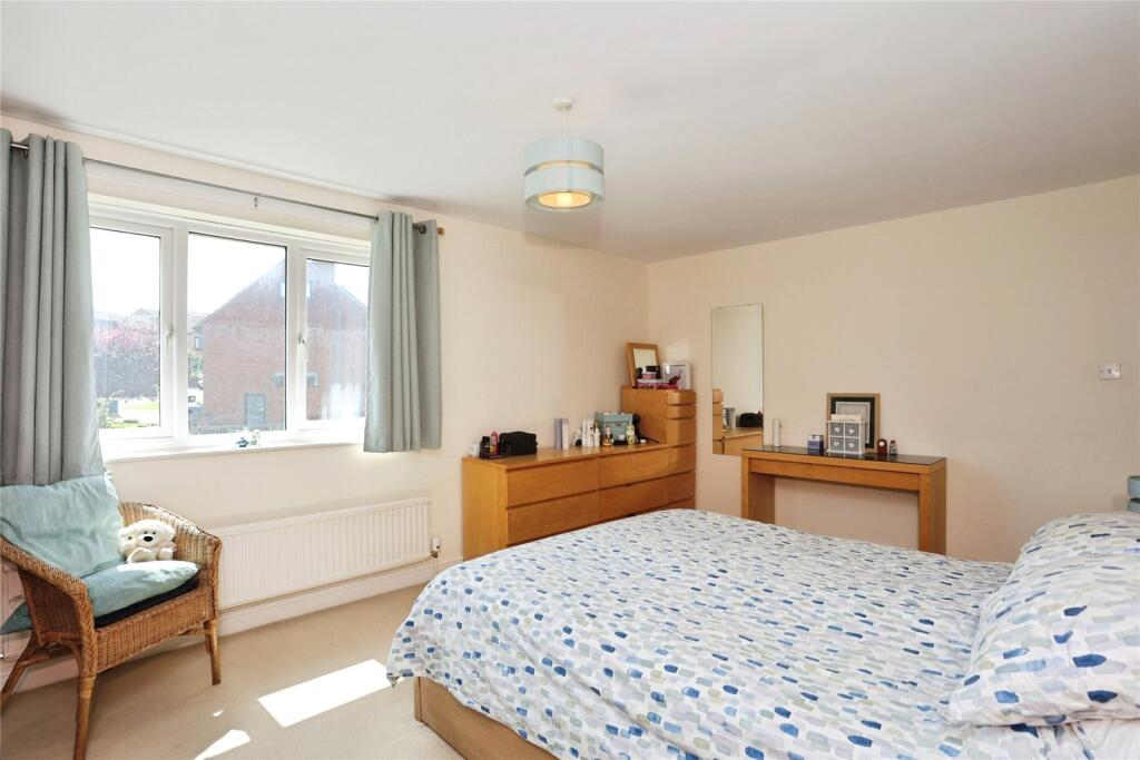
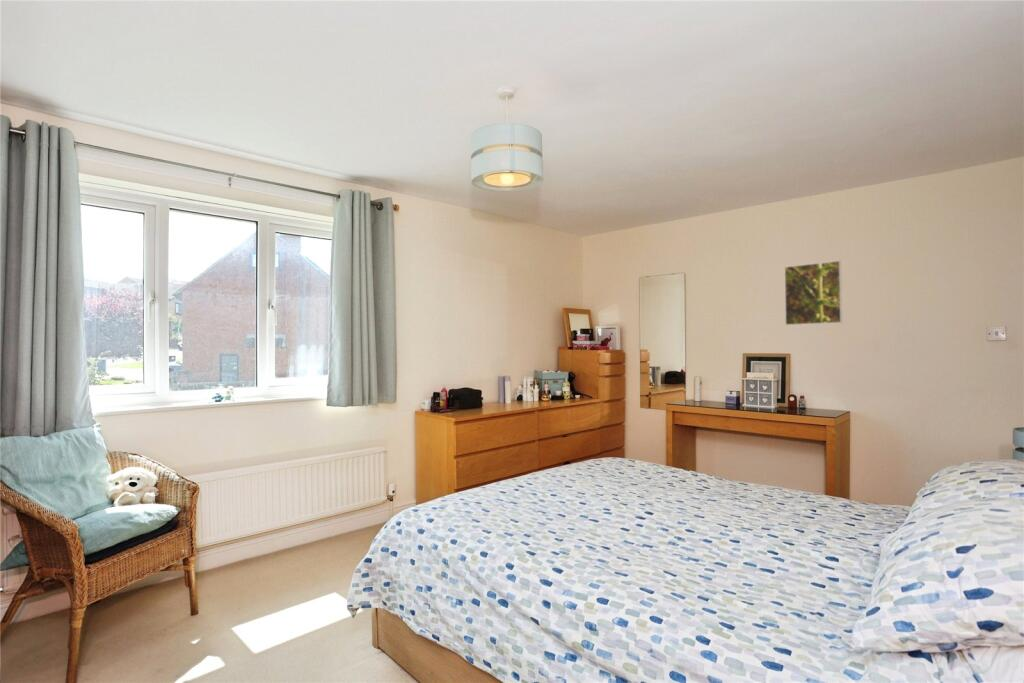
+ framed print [784,260,843,326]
